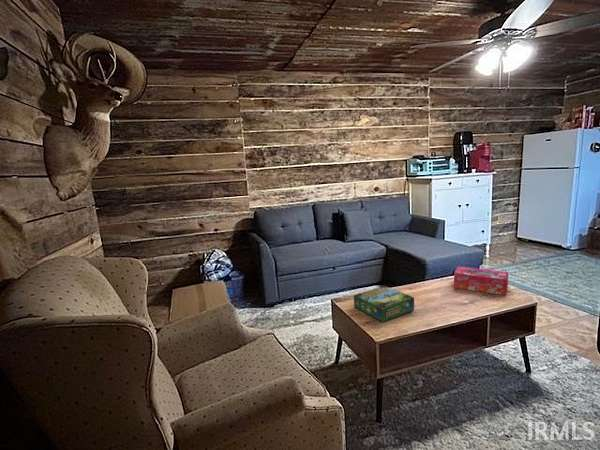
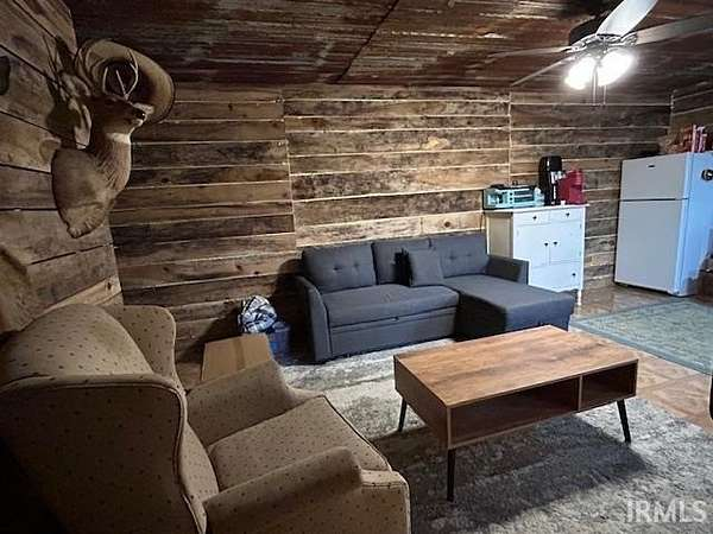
- board game [353,285,415,323]
- tissue box [453,266,509,296]
